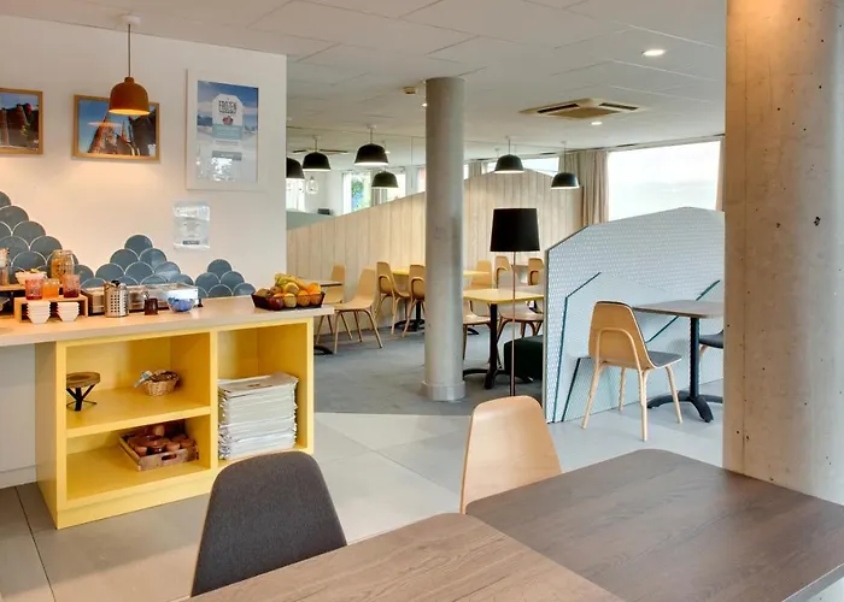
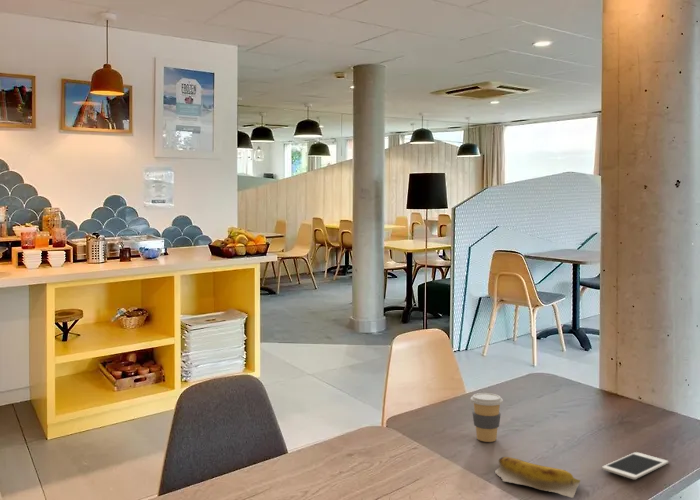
+ cell phone [601,451,669,480]
+ coffee cup [470,392,504,443]
+ banana [494,456,582,499]
